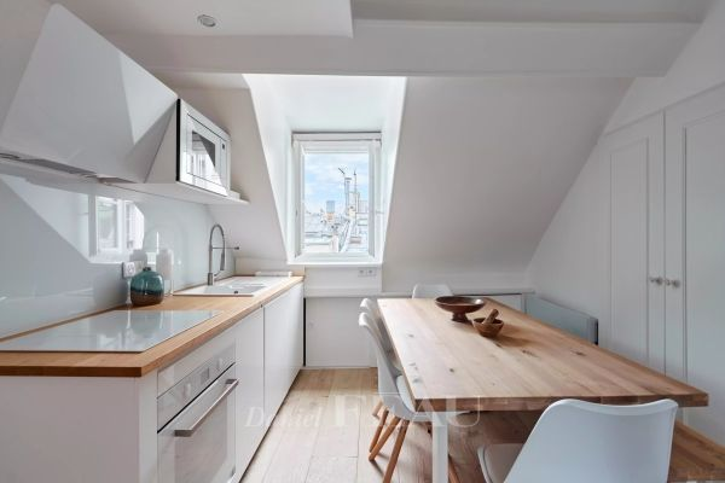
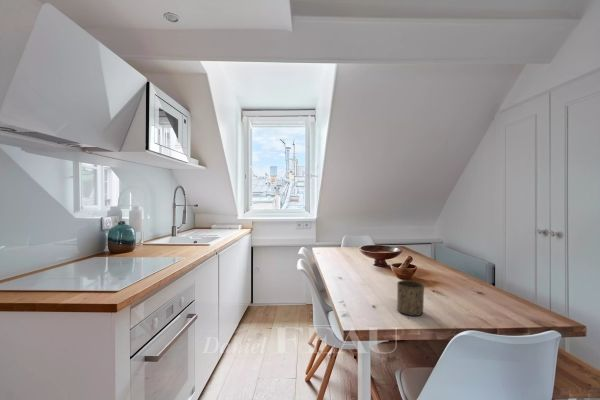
+ cup [396,279,425,317]
